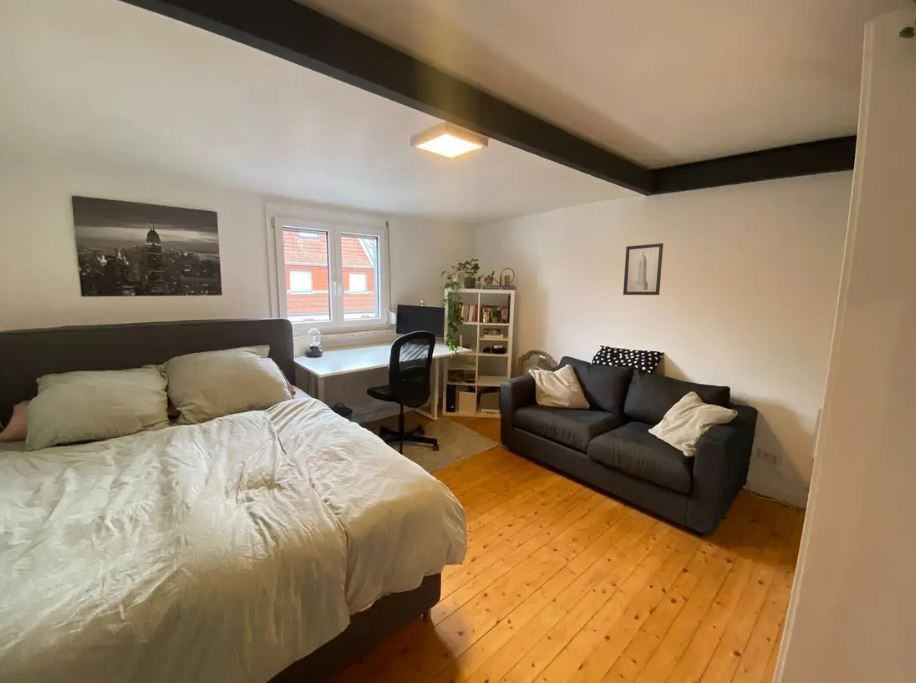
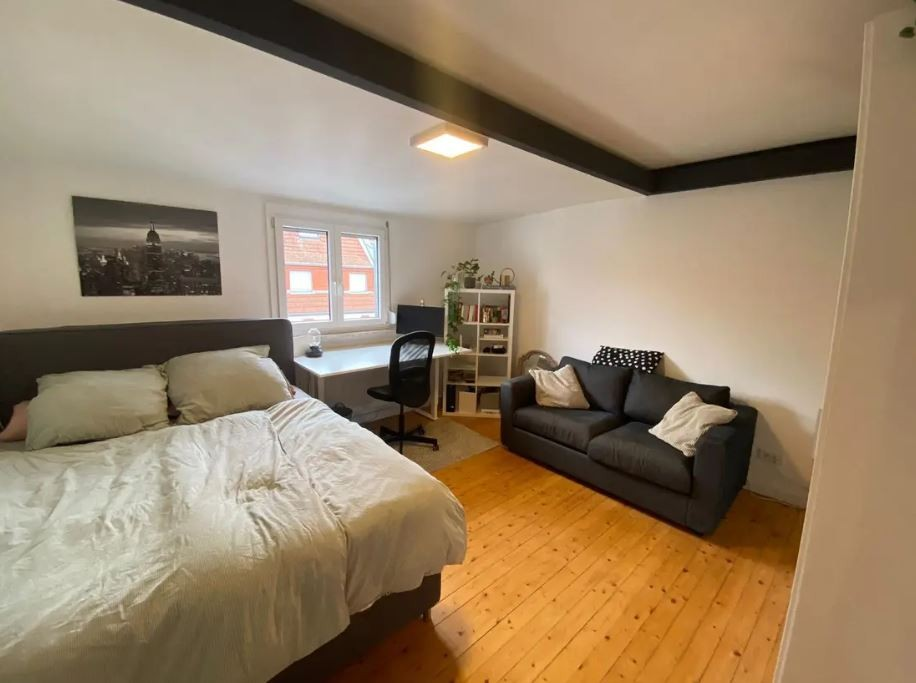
- wall art [622,242,664,296]
